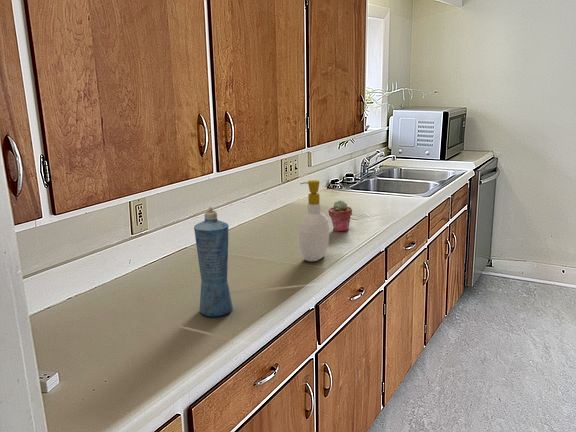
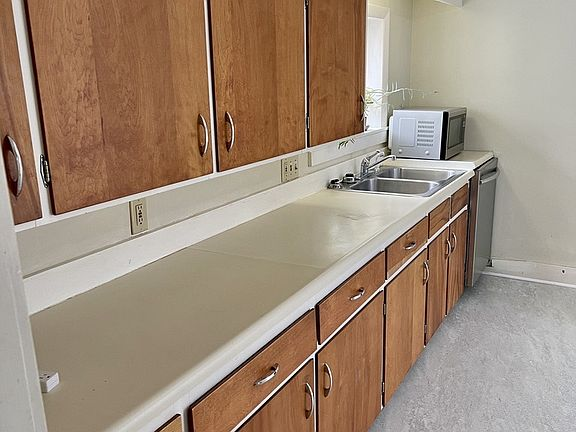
- potted succulent [328,200,353,233]
- squeeze bottle [193,206,234,318]
- soap bottle [298,179,330,262]
